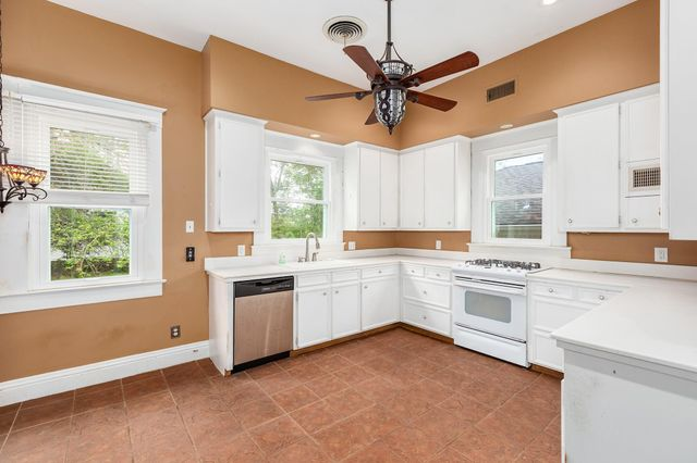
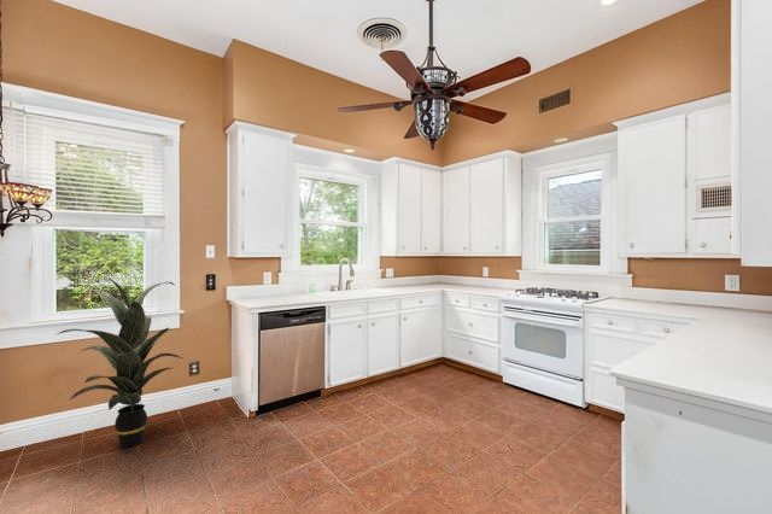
+ indoor plant [55,275,183,449]
